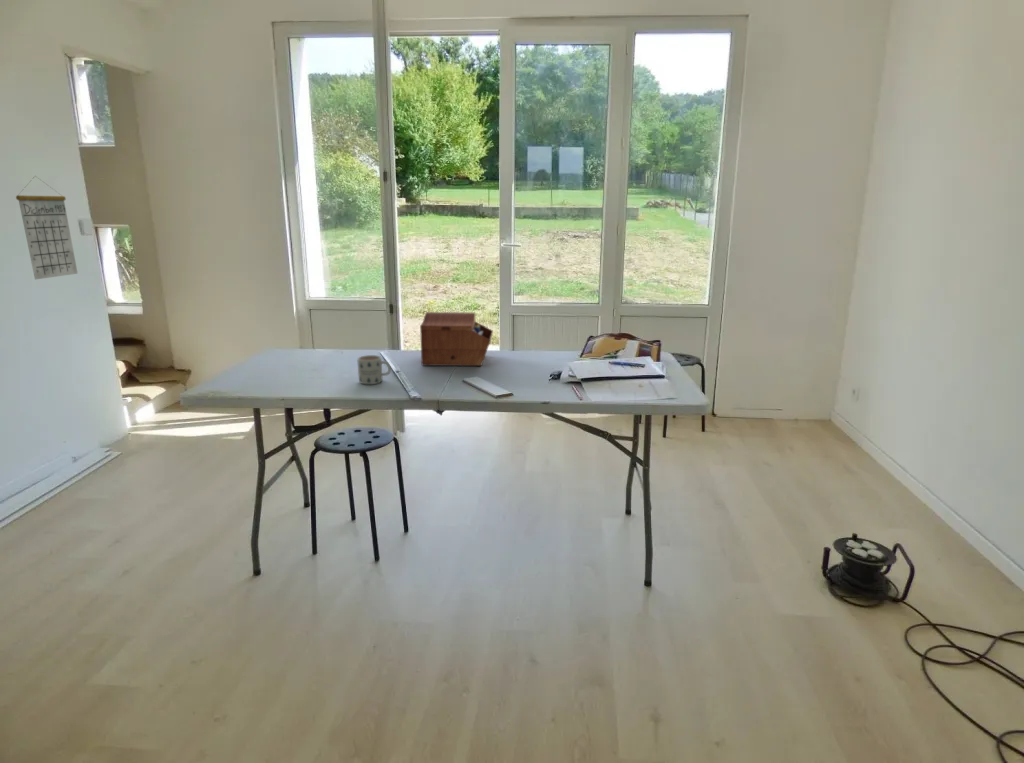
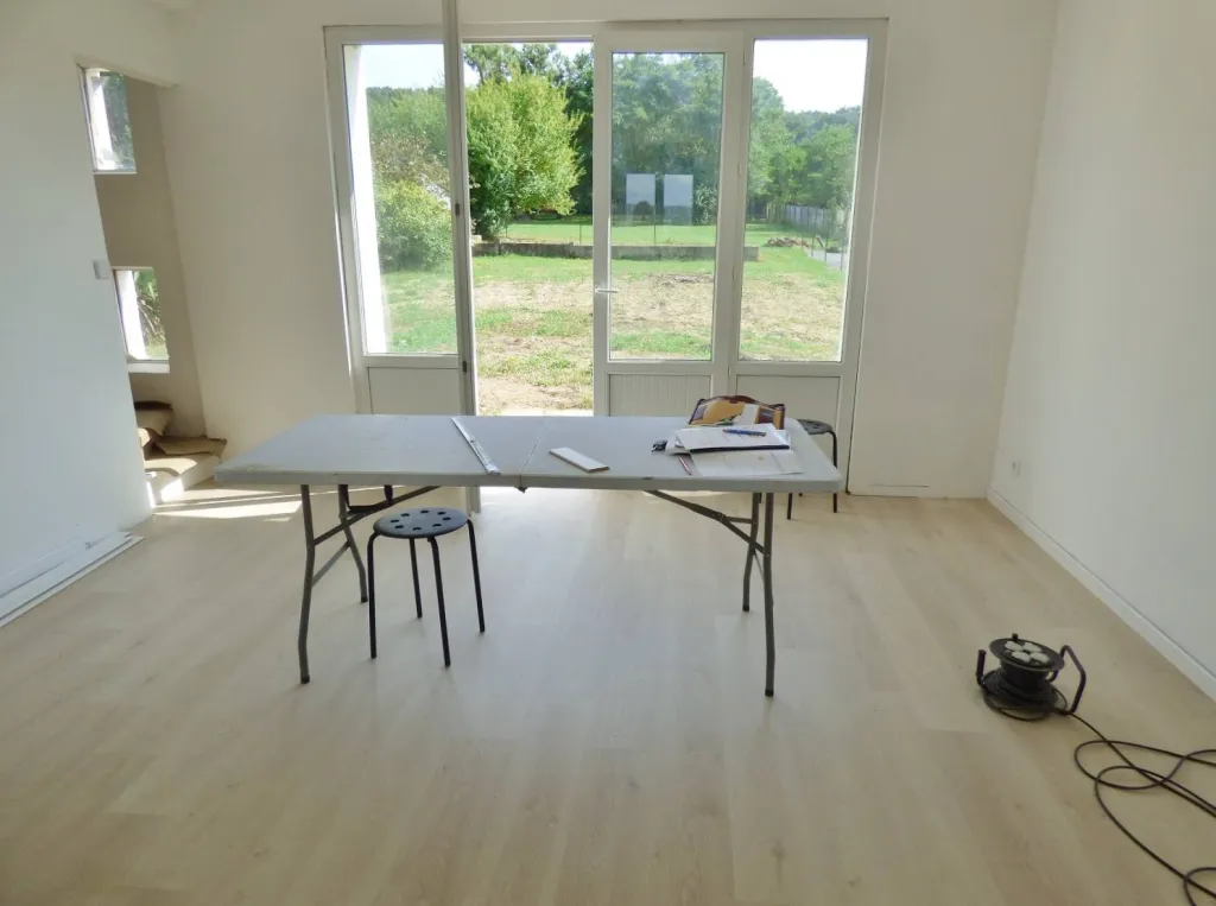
- mug [356,354,392,385]
- calendar [15,175,79,281]
- sewing box [419,311,494,367]
